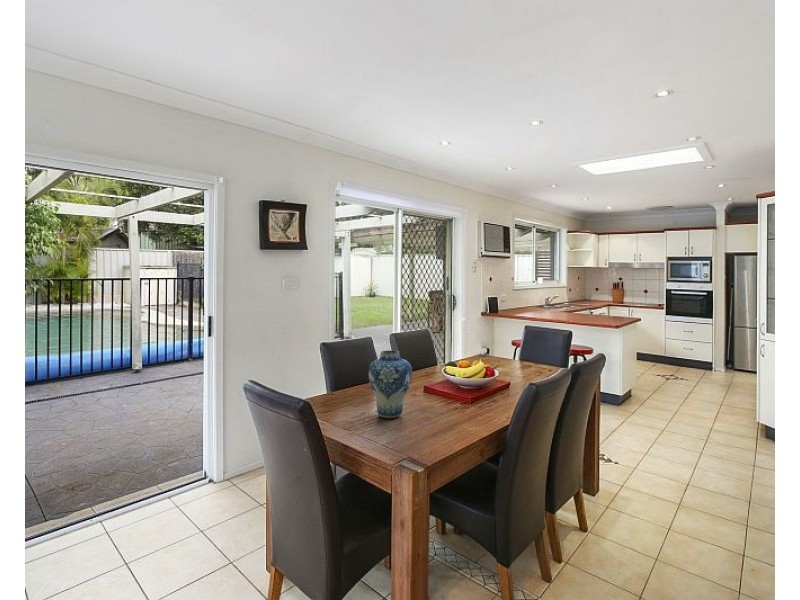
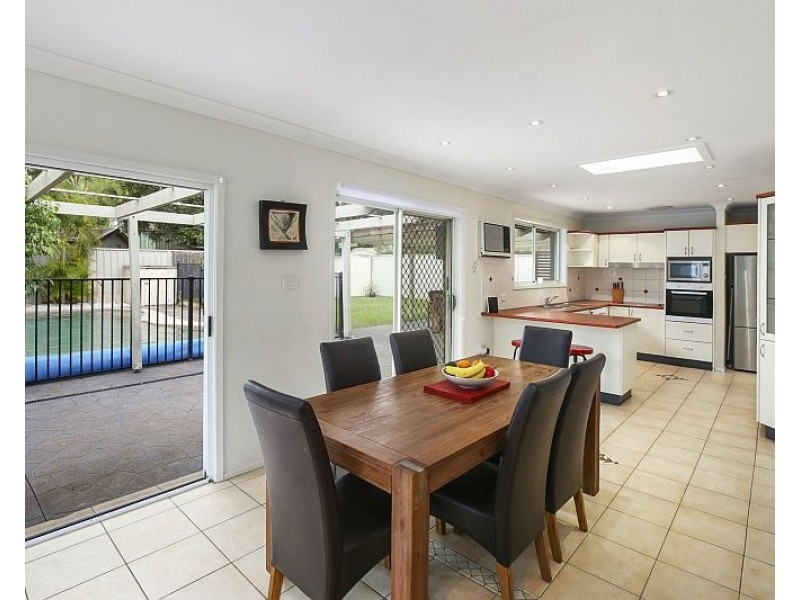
- vase [368,349,413,420]
